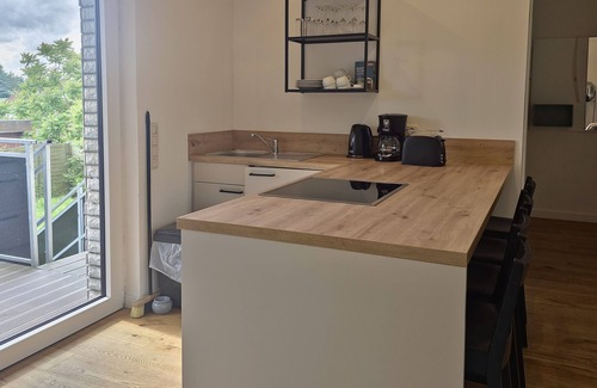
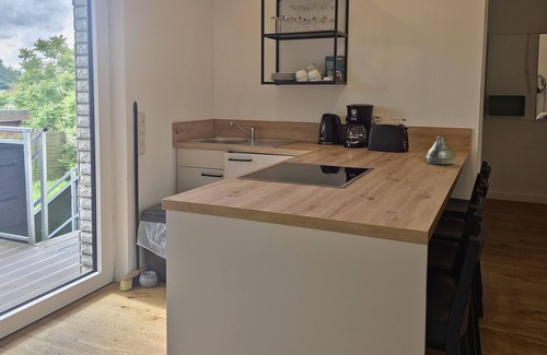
+ teapot [426,135,456,165]
